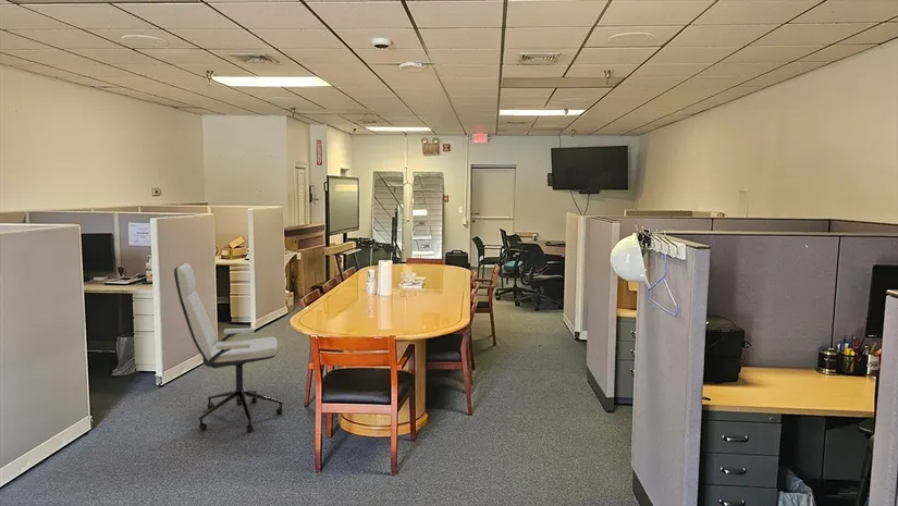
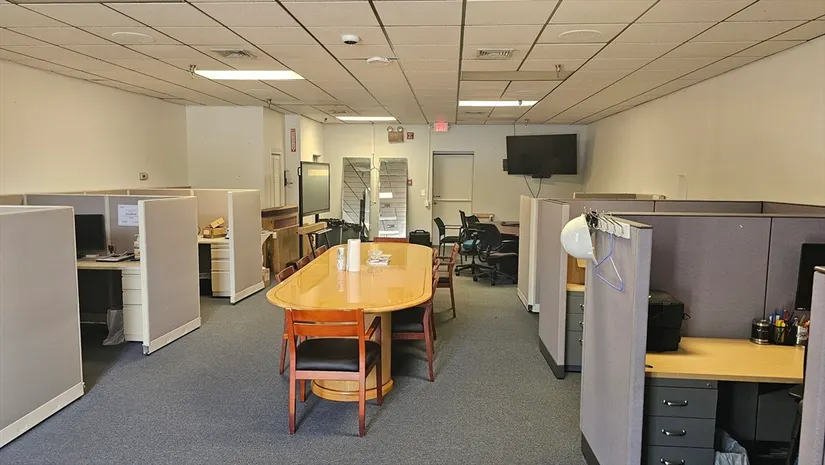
- office chair [173,262,284,433]
